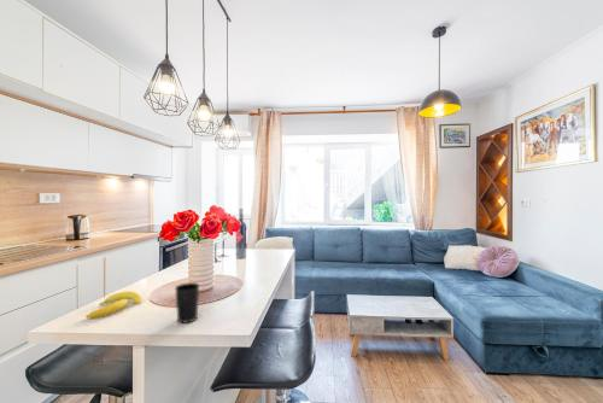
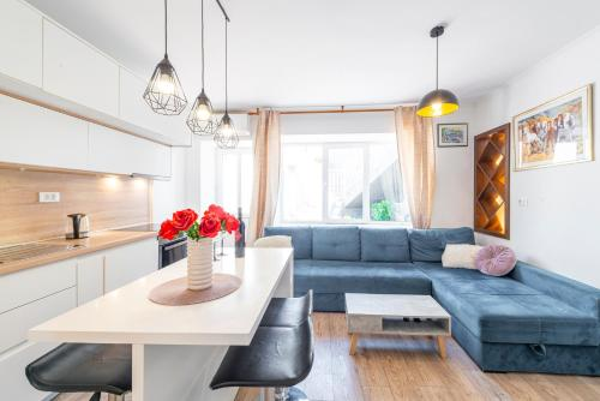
- cup [174,281,200,325]
- banana [84,291,142,320]
